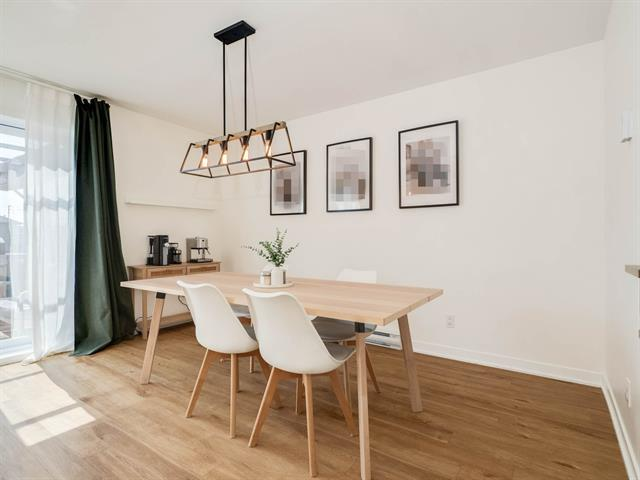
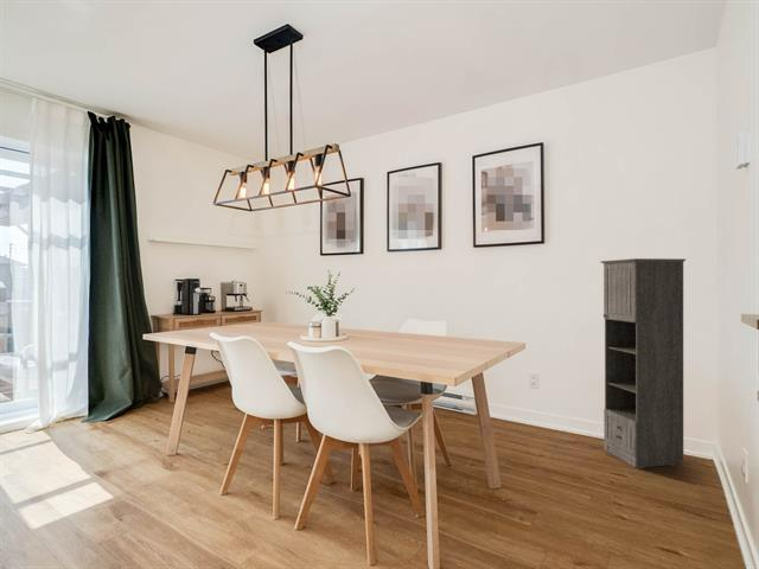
+ storage cabinet [599,257,687,469]
